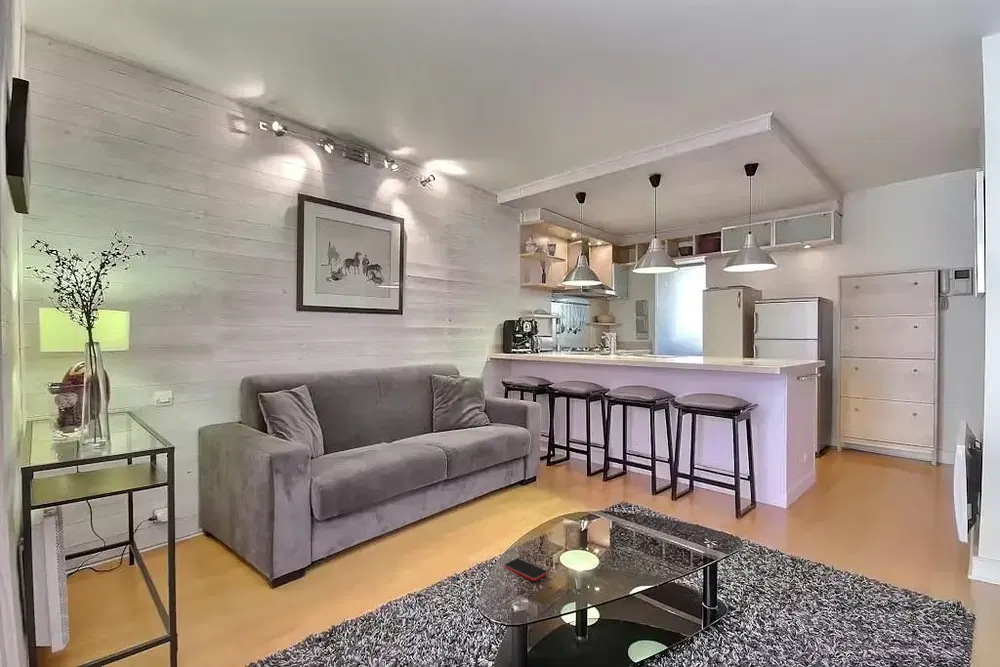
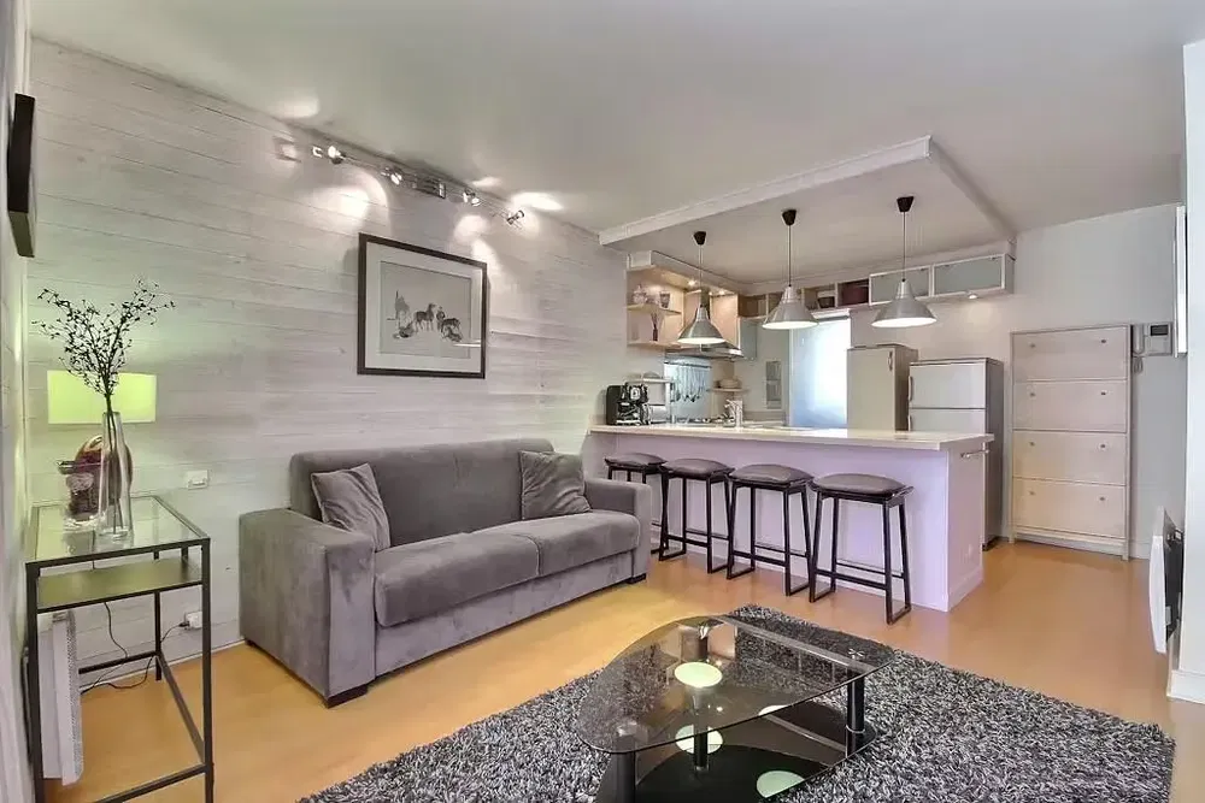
- smartphone [504,557,548,582]
